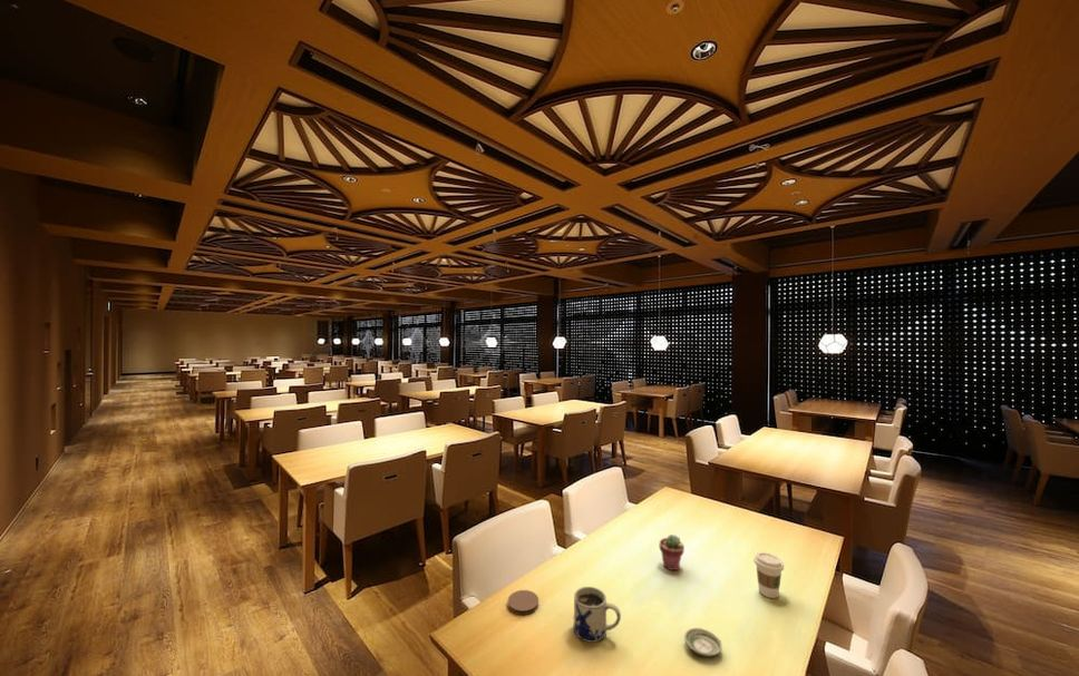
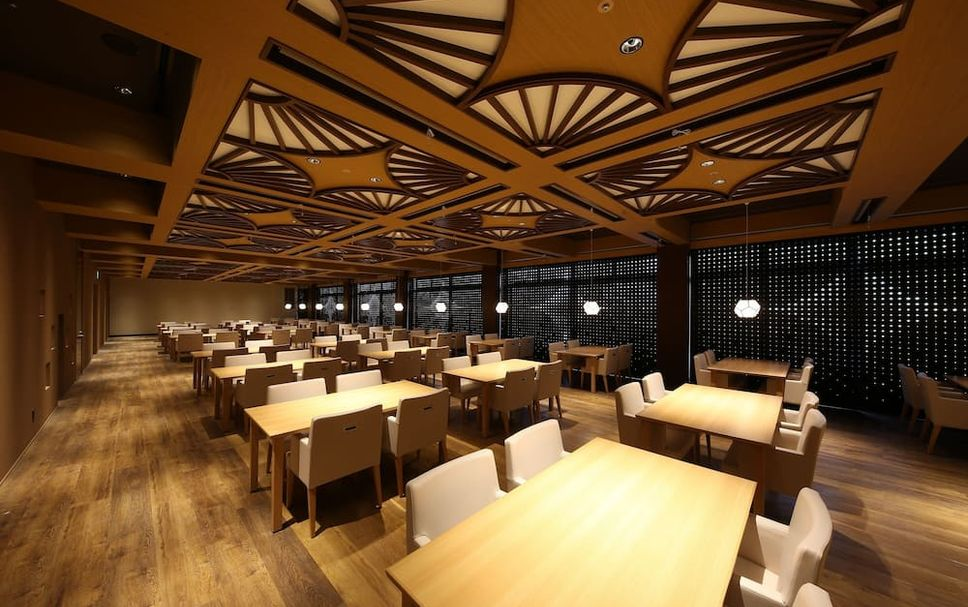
- mug [573,586,622,644]
- coffee cup [752,551,785,599]
- coaster [507,589,540,616]
- potted succulent [659,533,686,571]
- saucer [683,627,723,657]
